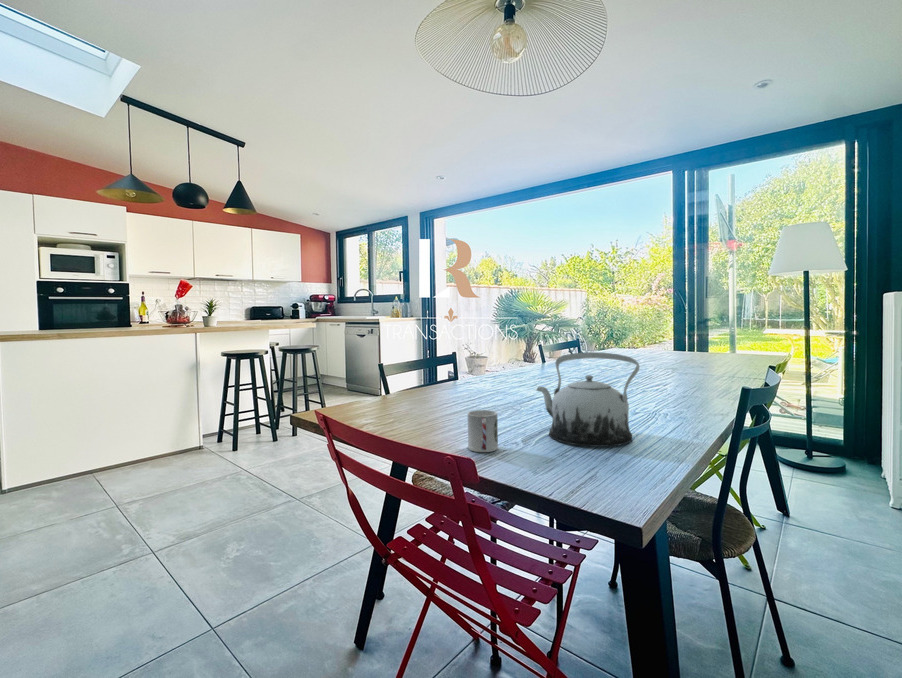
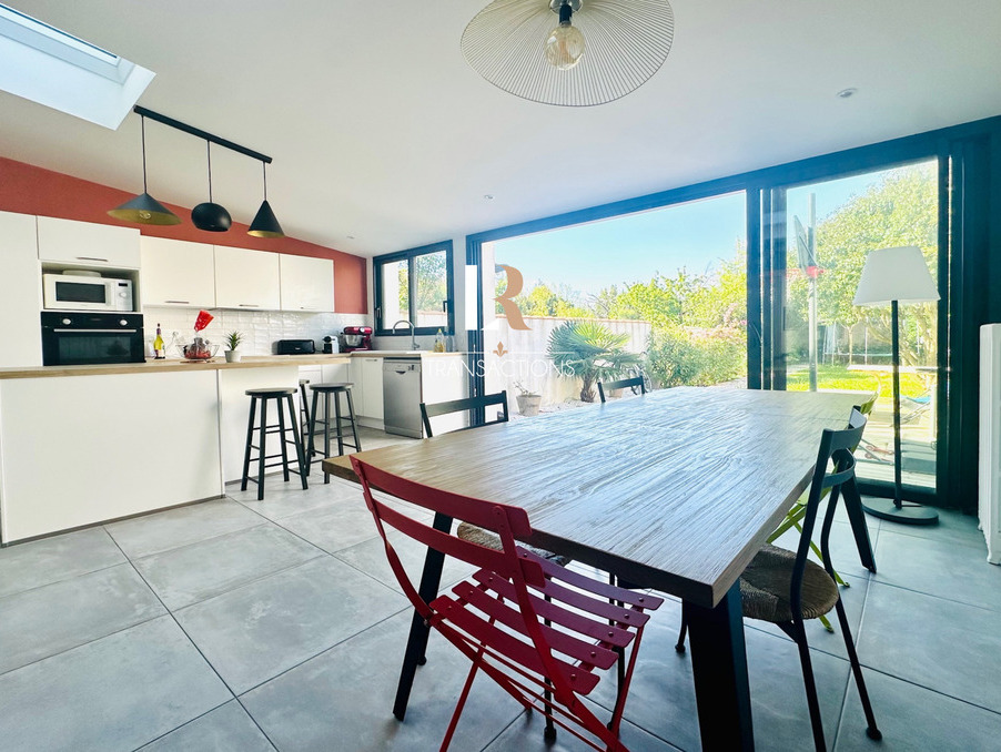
- teapot [535,351,640,448]
- cup [467,409,499,453]
